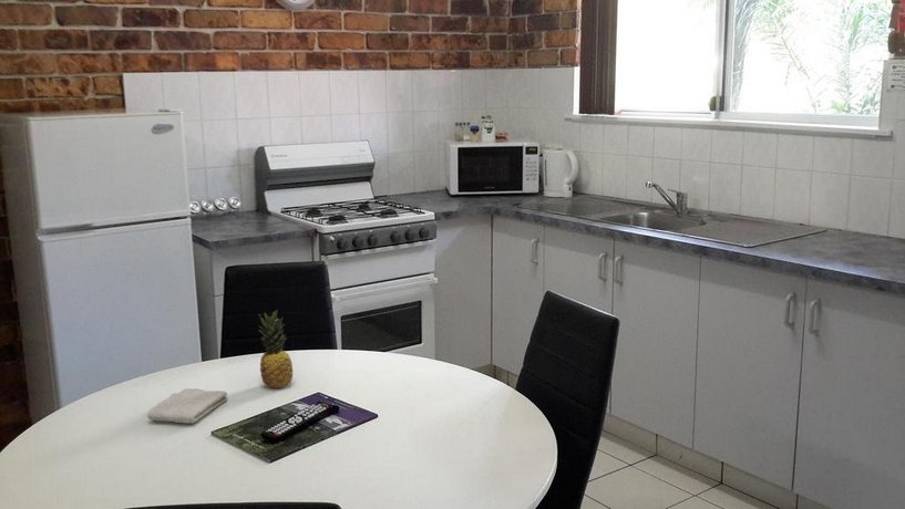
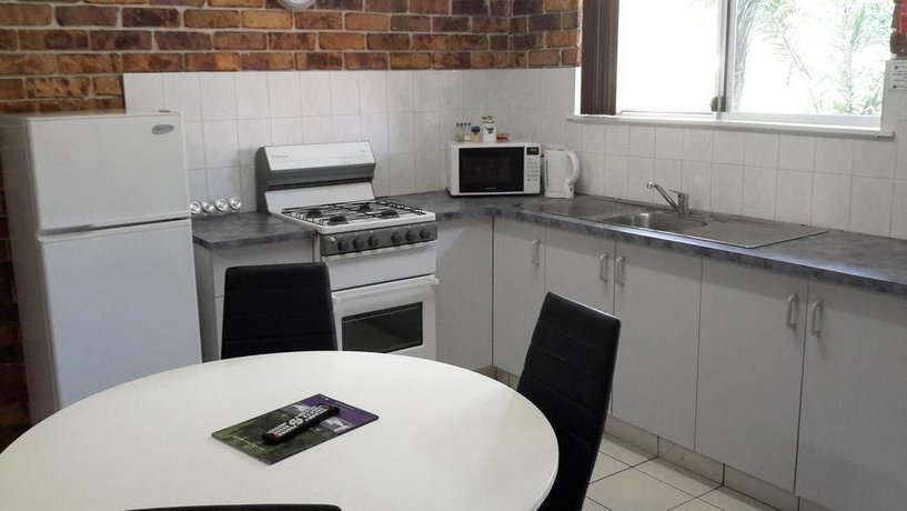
- washcloth [146,387,228,425]
- fruit [257,310,294,389]
